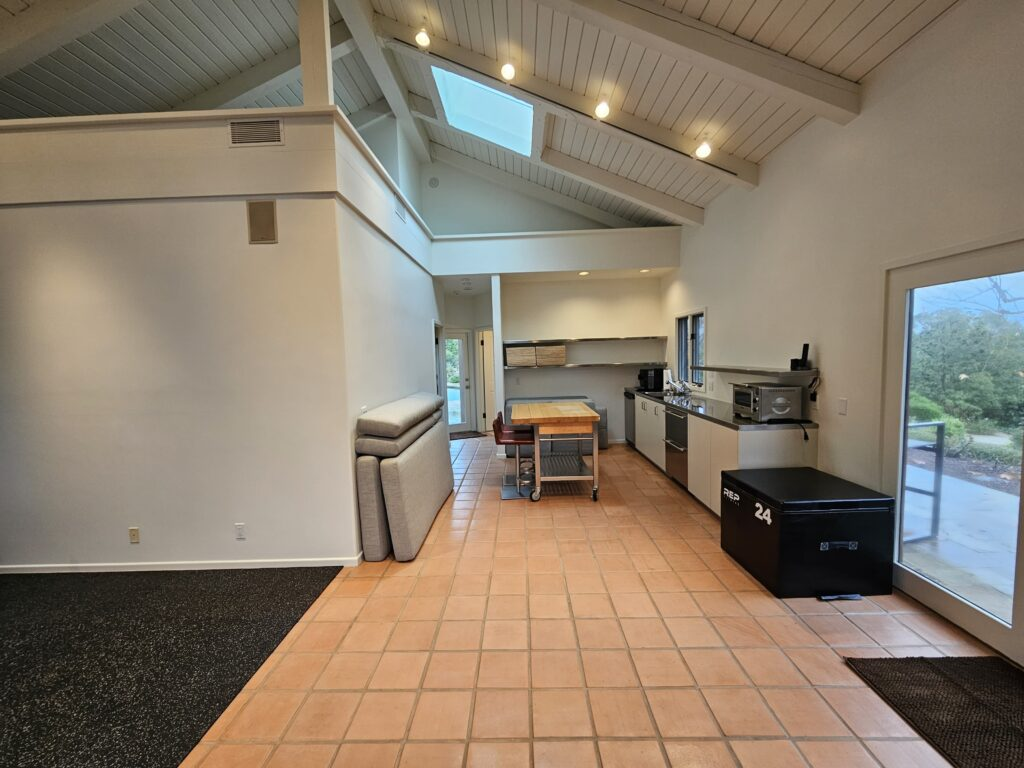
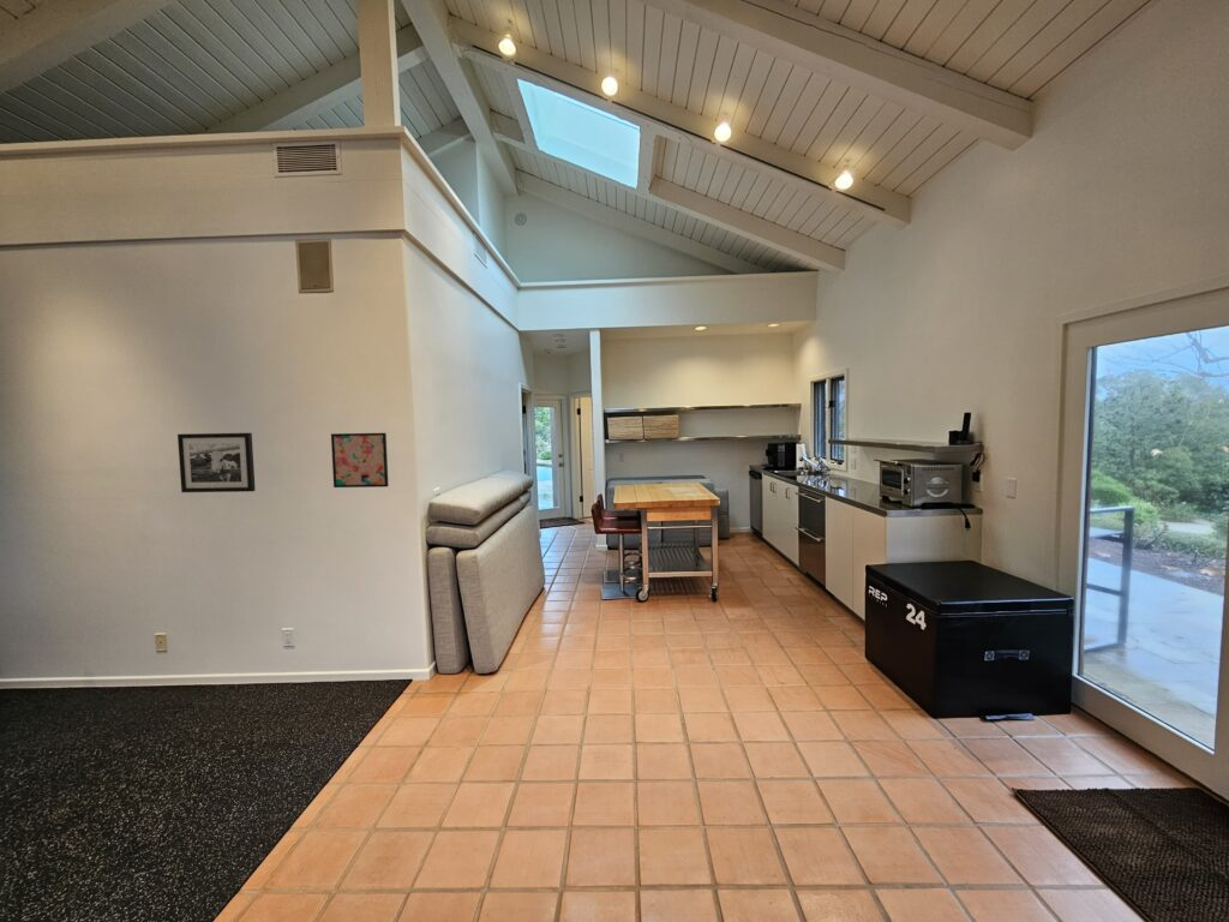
+ picture frame [176,432,257,493]
+ wall art [330,432,390,489]
